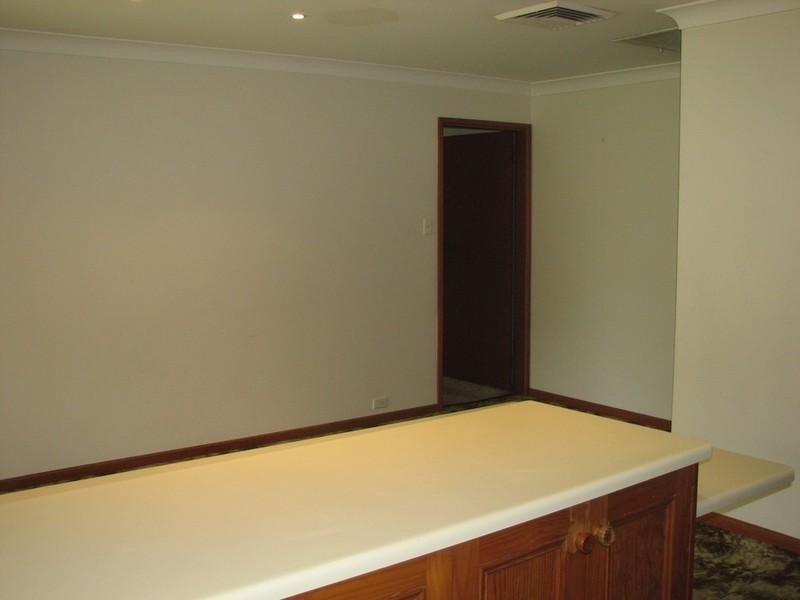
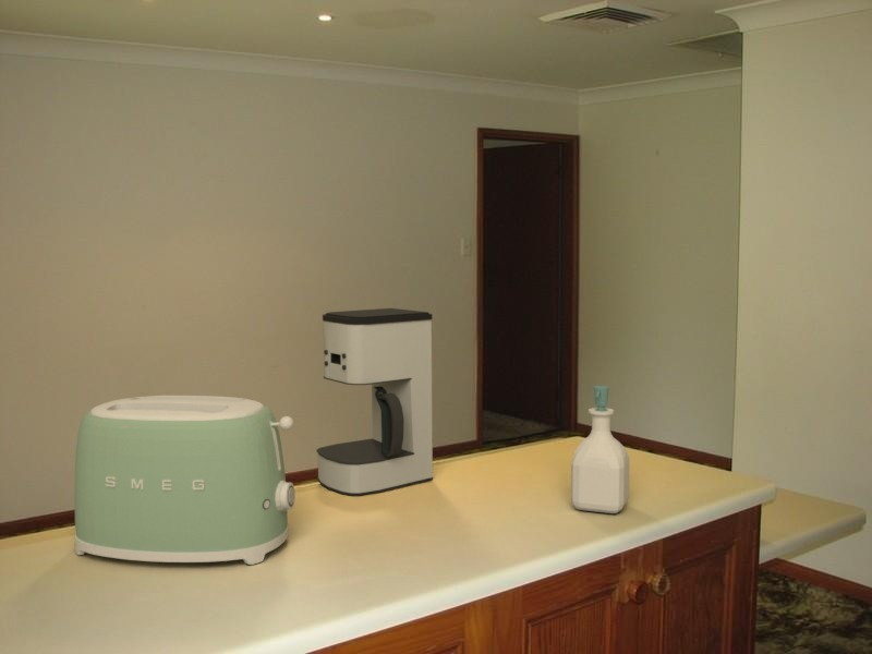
+ soap bottle [570,385,631,514]
+ coffee maker [315,307,434,497]
+ toaster [73,395,296,566]
